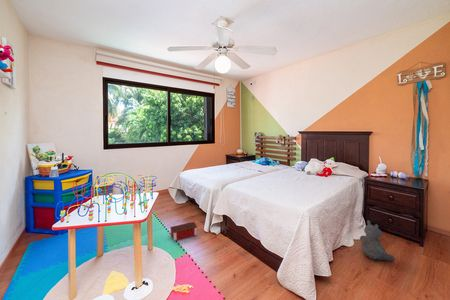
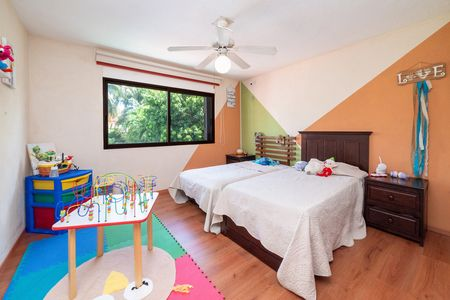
- stuffed bear [359,220,396,262]
- toy house [169,221,198,242]
